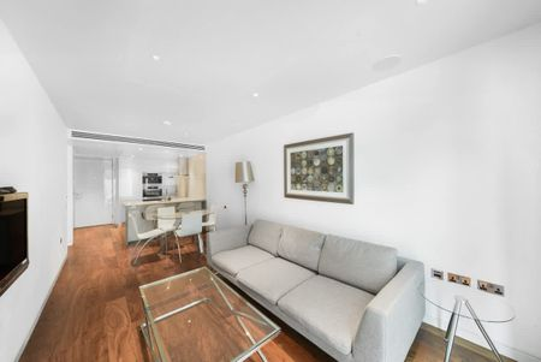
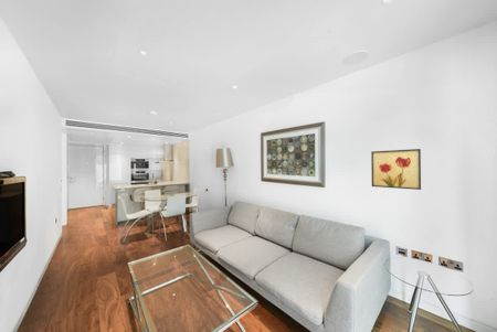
+ wall art [370,148,422,191]
